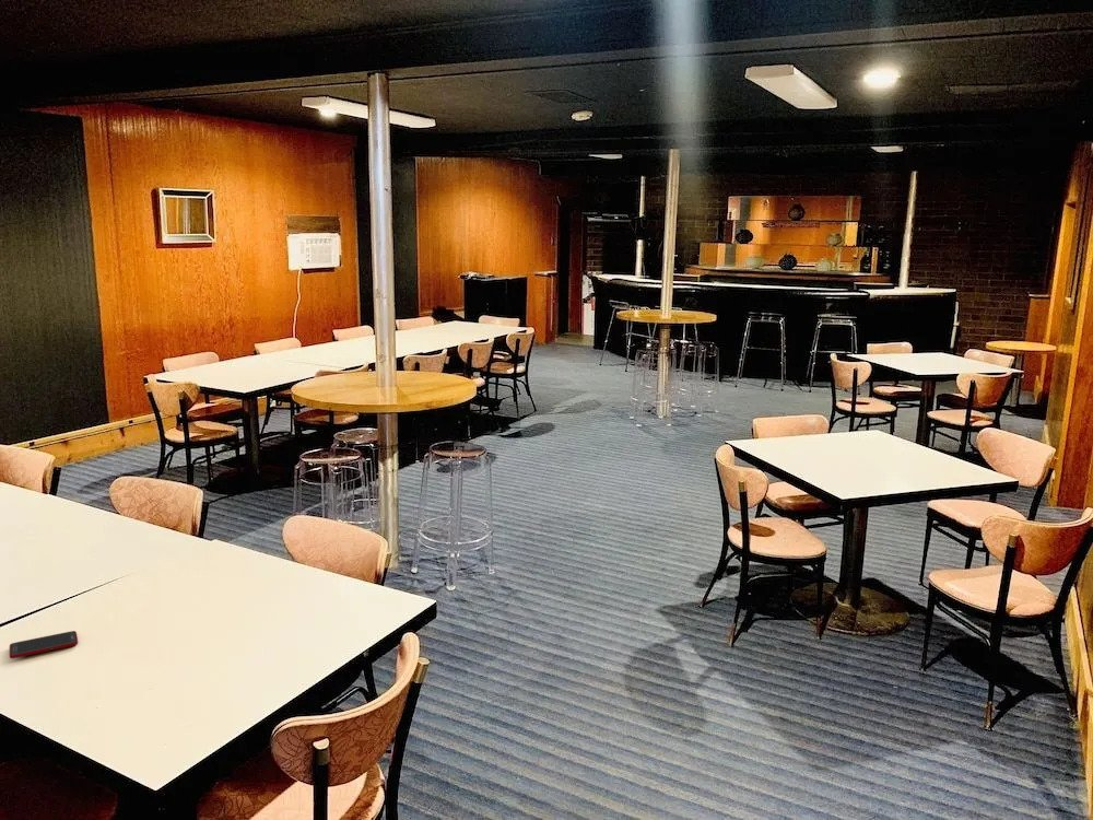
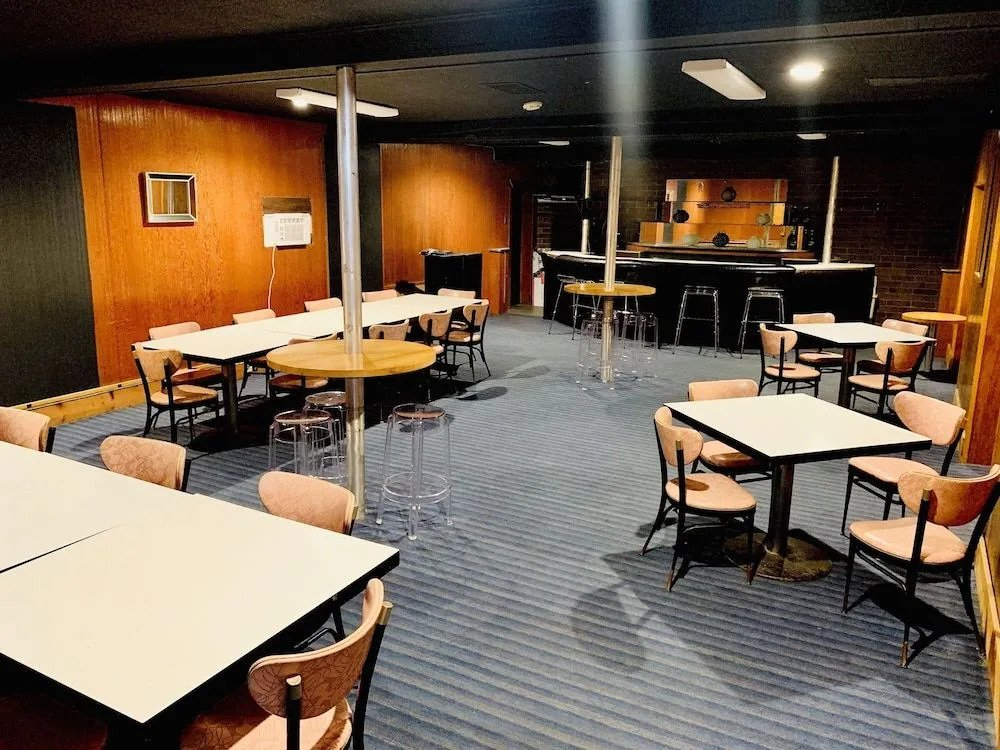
- cell phone [9,630,79,659]
